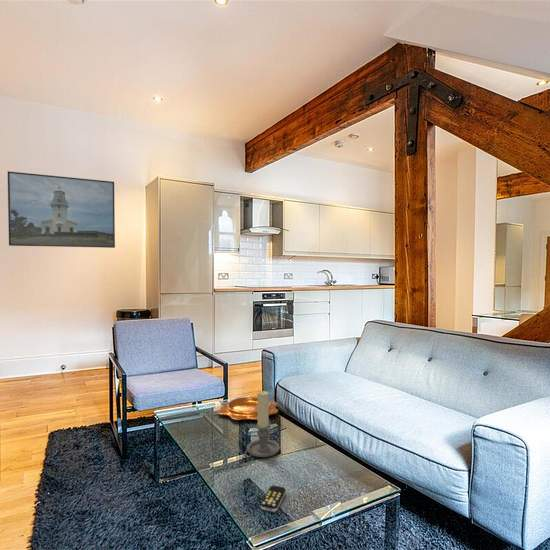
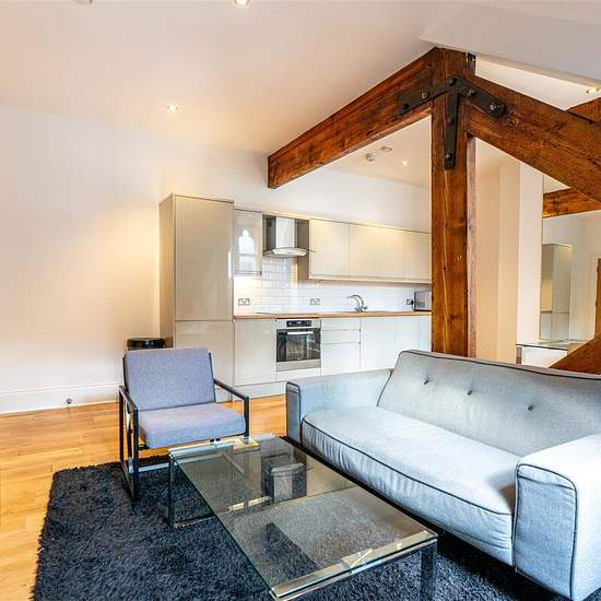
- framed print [7,170,116,249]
- decorative bowl [217,396,279,421]
- candle holder [243,390,281,459]
- remote control [260,485,287,513]
